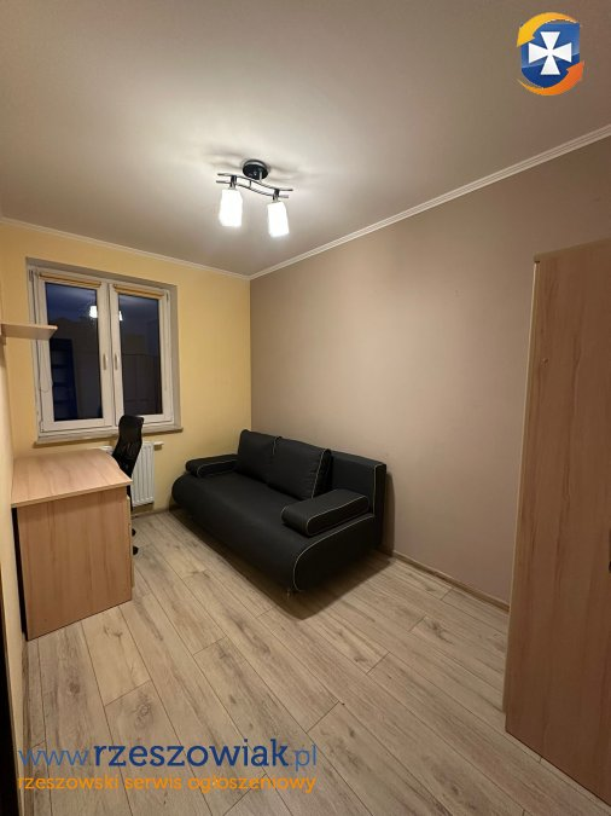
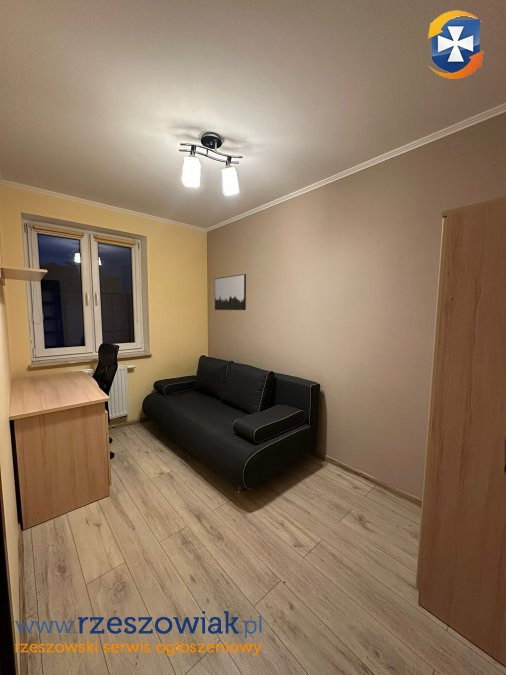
+ wall art [214,273,247,311]
